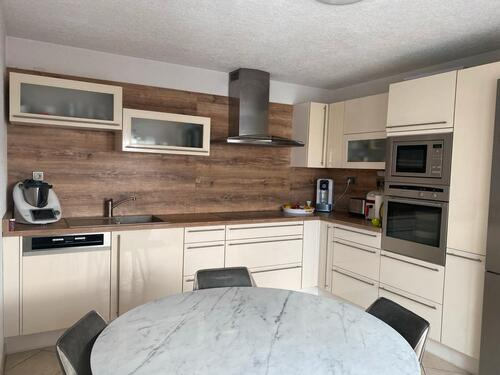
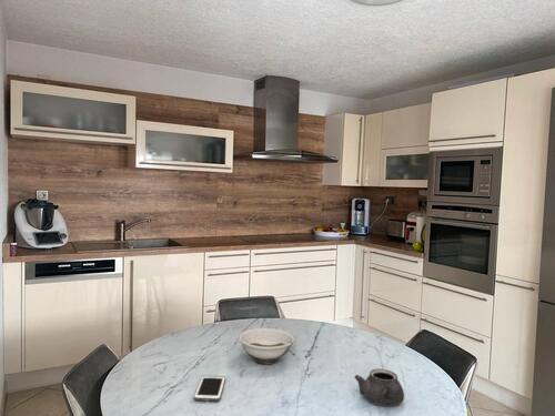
+ cell phone [193,375,226,403]
+ bowl [238,327,295,365]
+ teapot [353,367,405,407]
